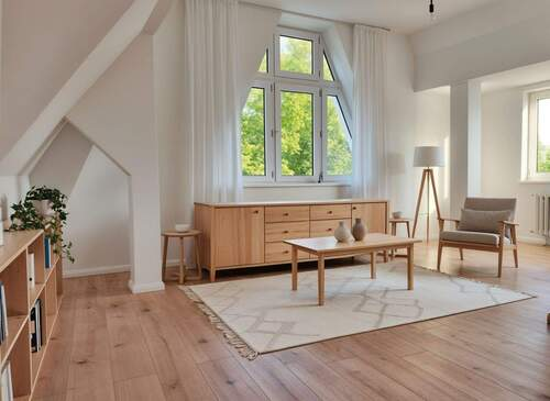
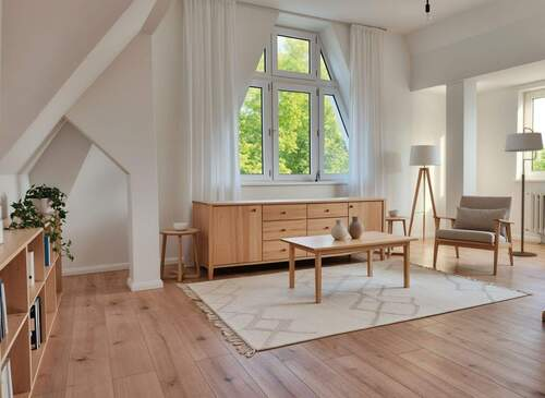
+ floor lamp [504,126,545,257]
